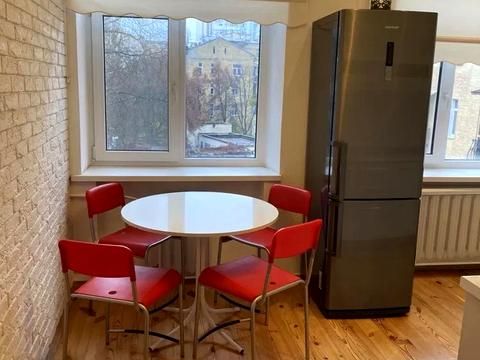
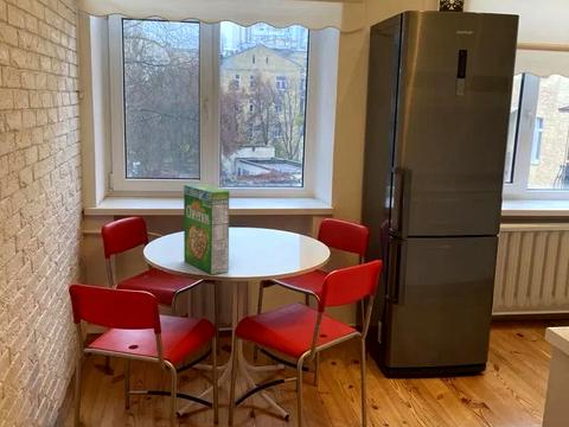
+ cereal box [183,183,230,275]
